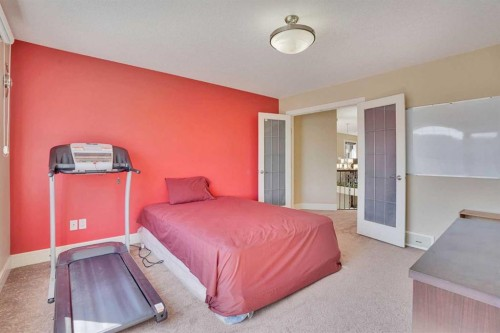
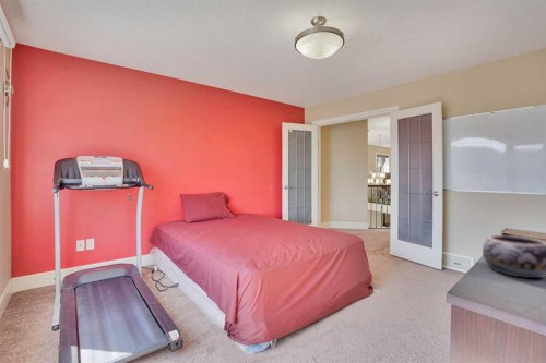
+ decorative bowl [482,234,546,279]
